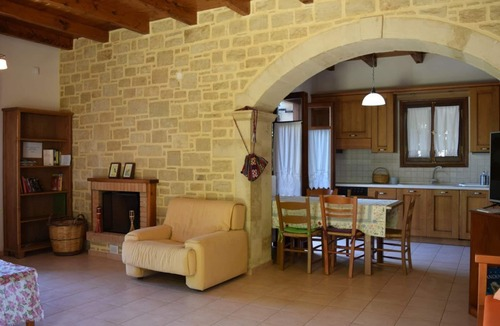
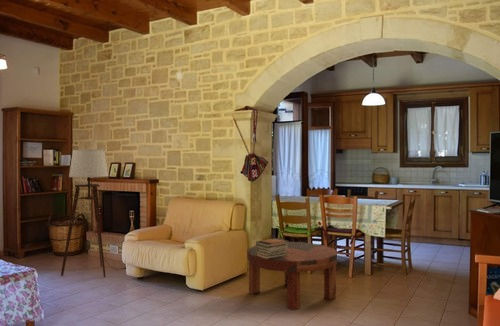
+ floor lamp [60,149,127,278]
+ book stack [255,237,289,259]
+ coffee table [246,241,338,311]
